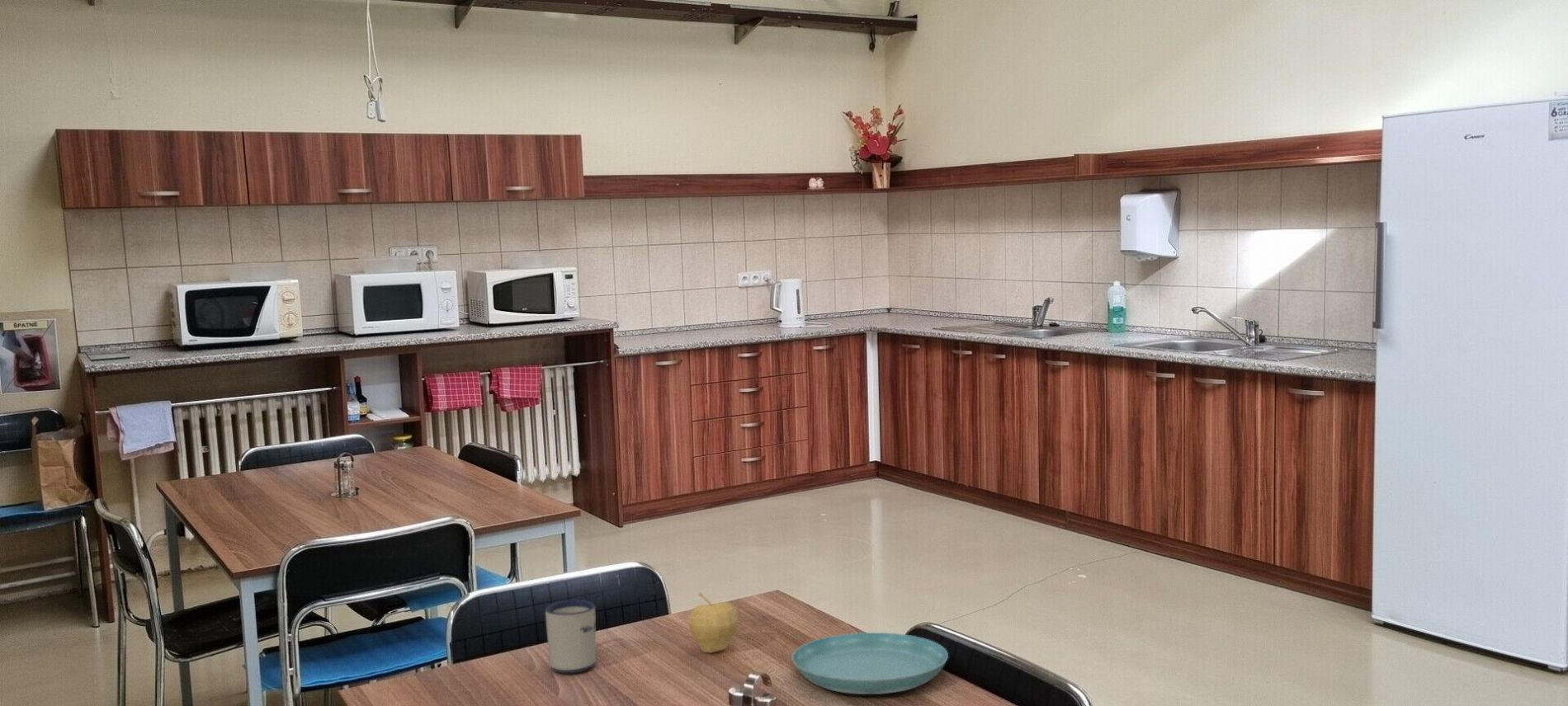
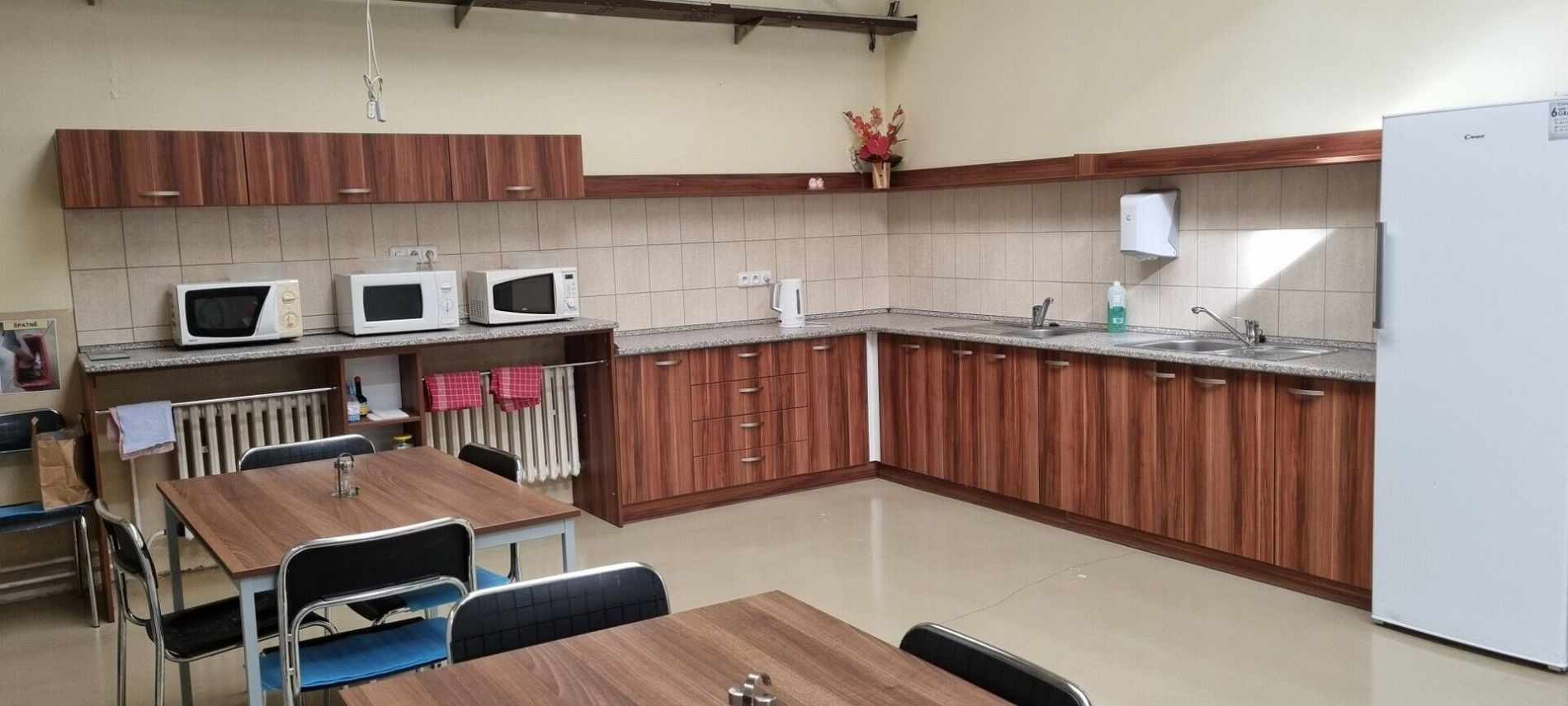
- mug [545,599,597,674]
- fruit [687,591,739,653]
- saucer [791,632,949,695]
